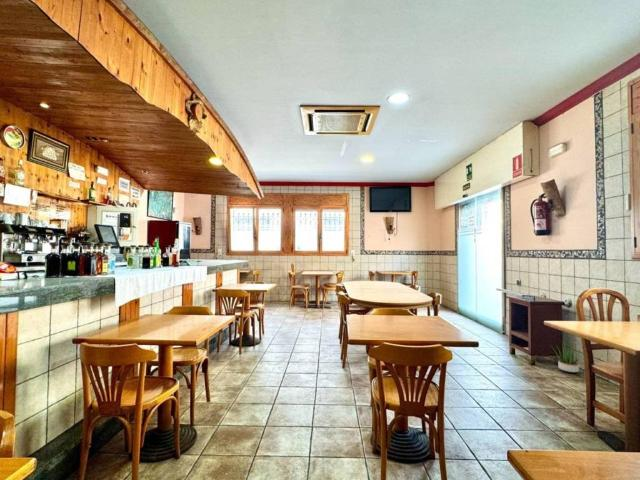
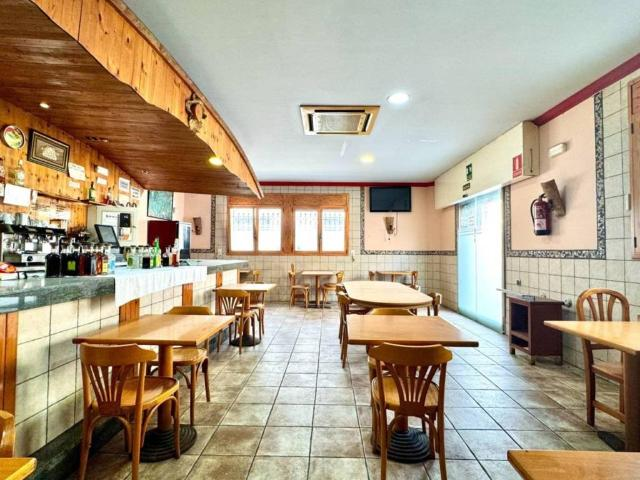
- potted plant [549,340,584,374]
